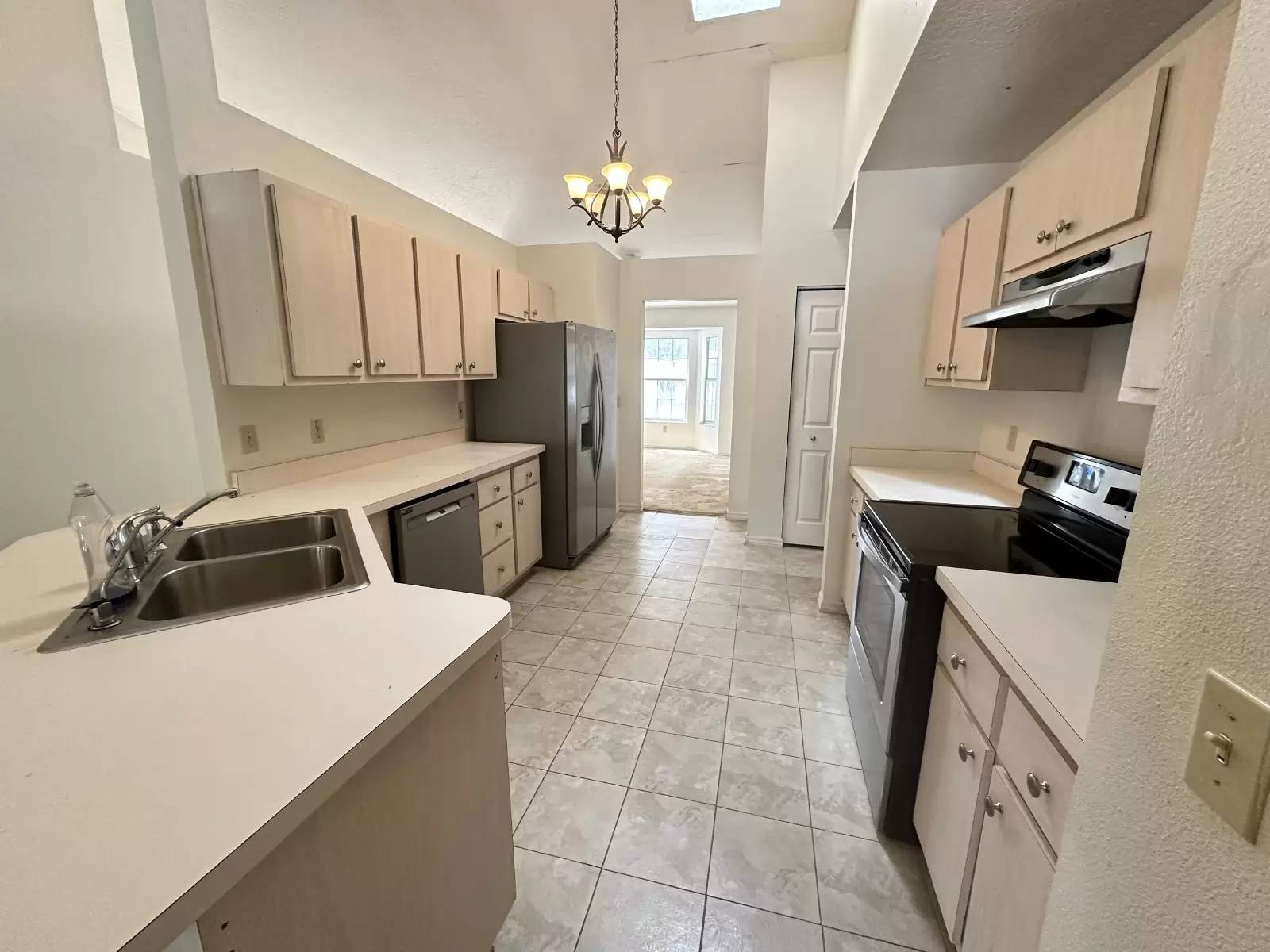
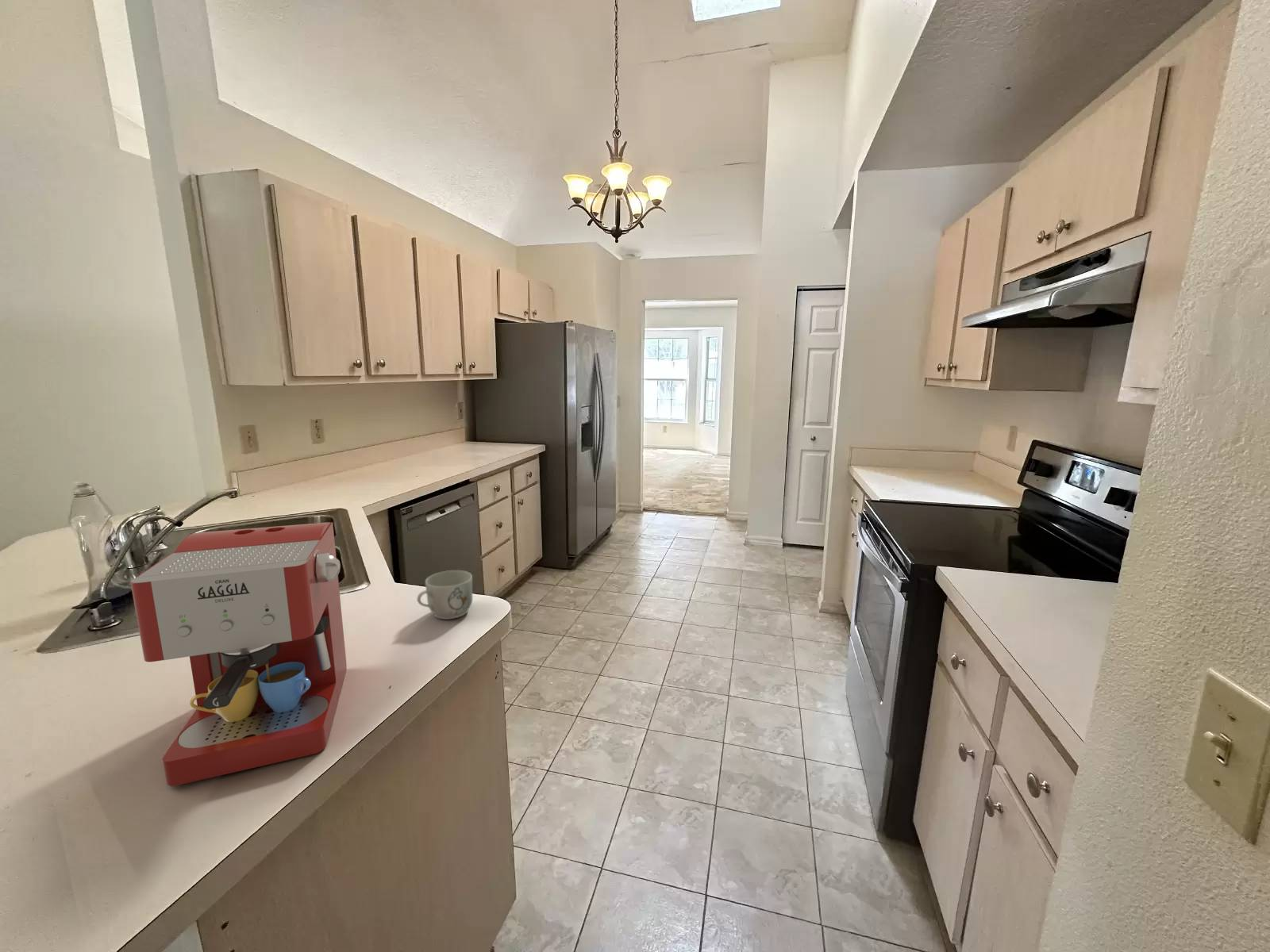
+ coffee maker [129,521,348,787]
+ mug [416,570,473,620]
